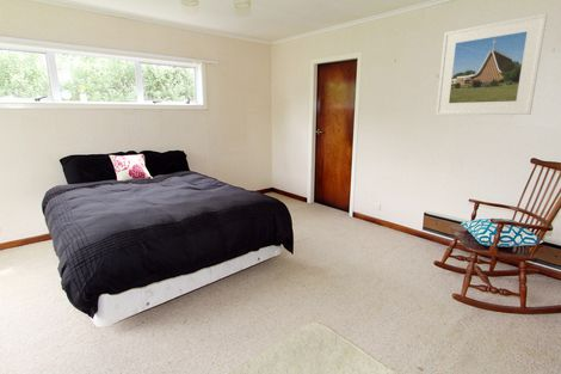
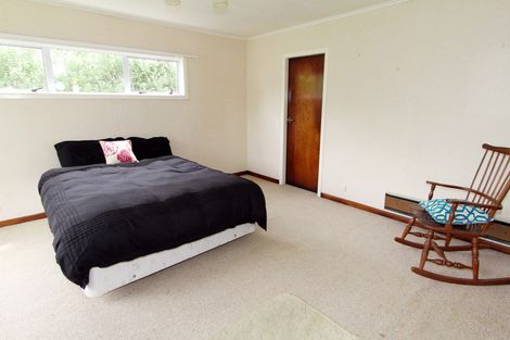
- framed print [434,12,549,116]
